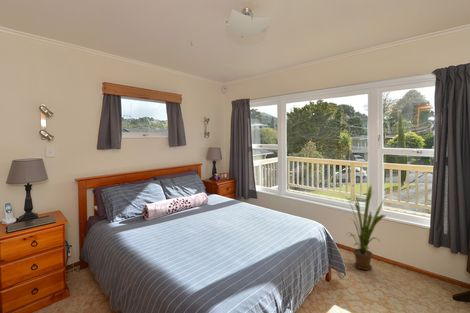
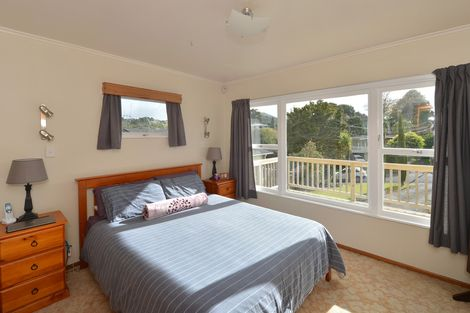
- house plant [341,183,388,271]
